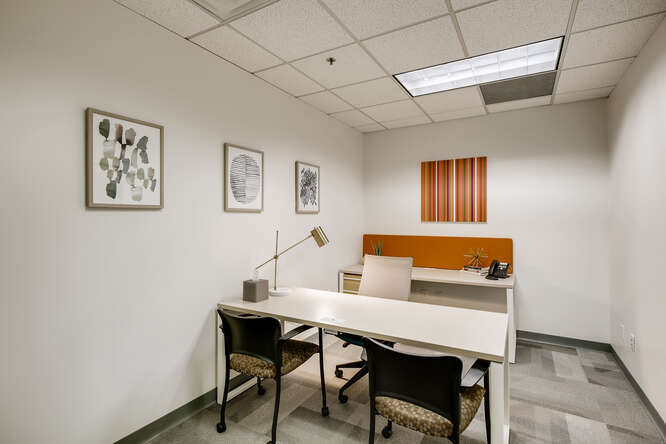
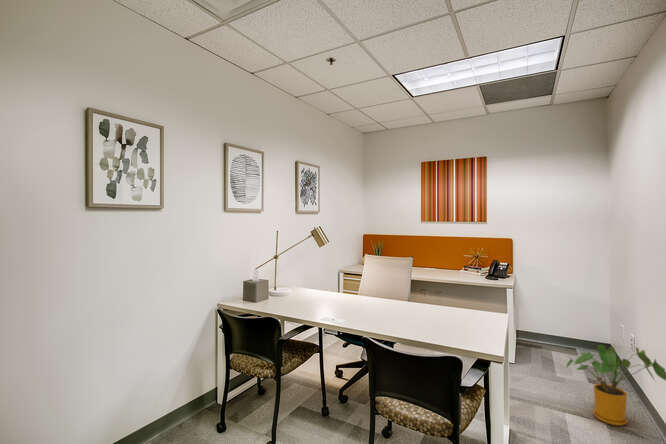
+ house plant [565,344,666,427]
